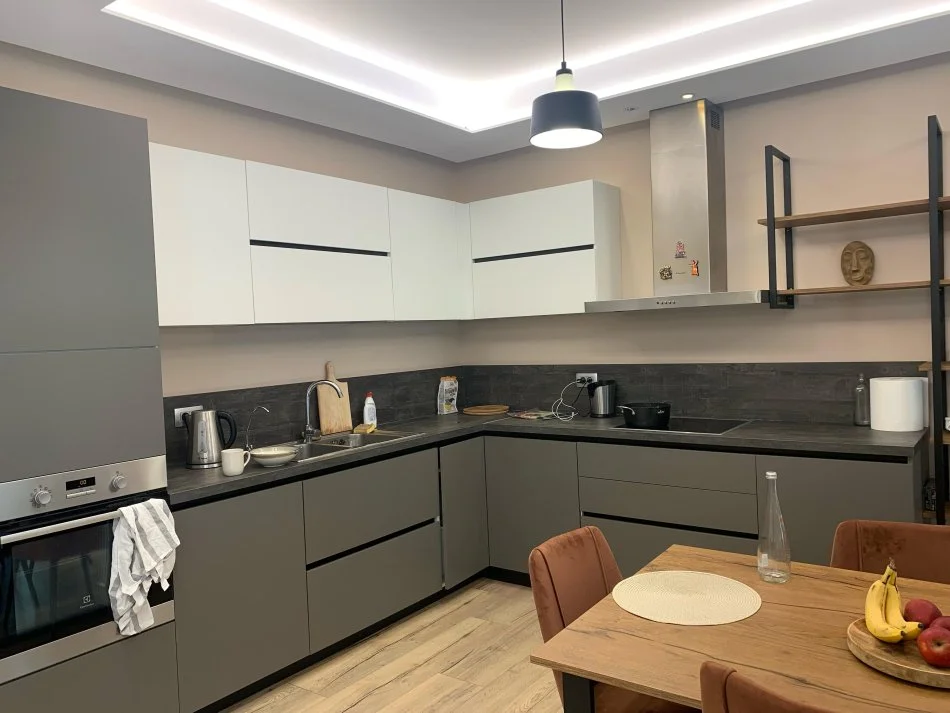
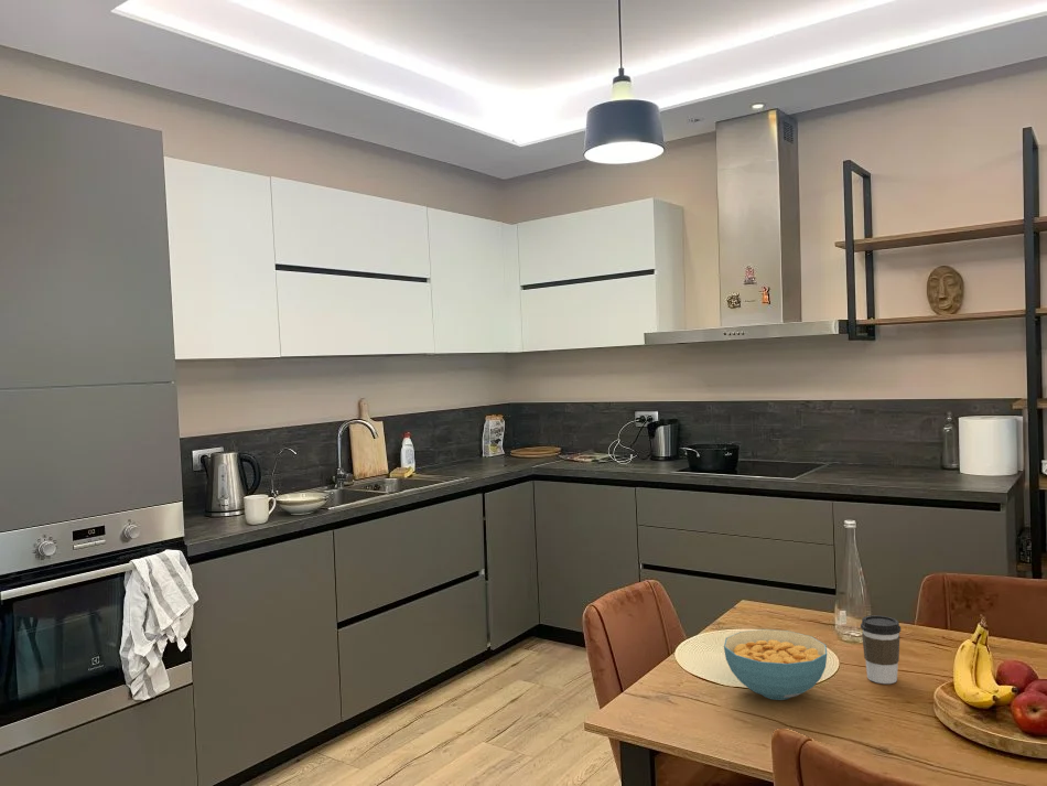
+ coffee cup [860,614,902,685]
+ cereal bowl [723,628,828,701]
